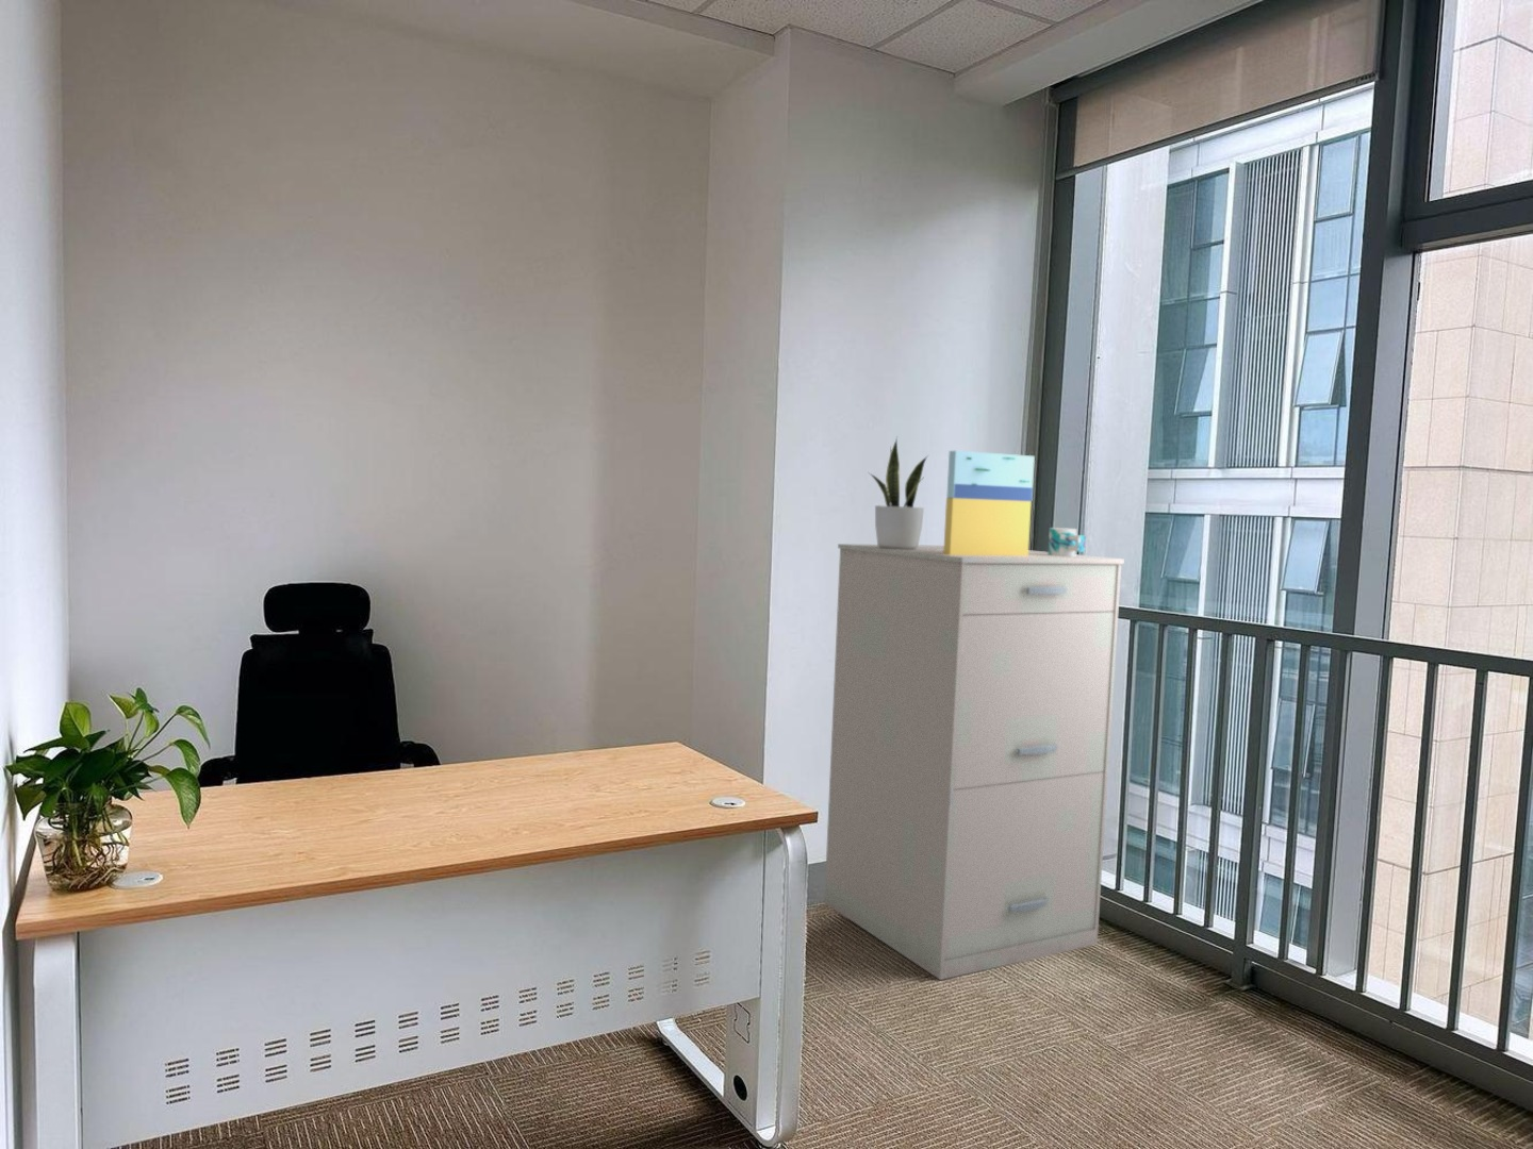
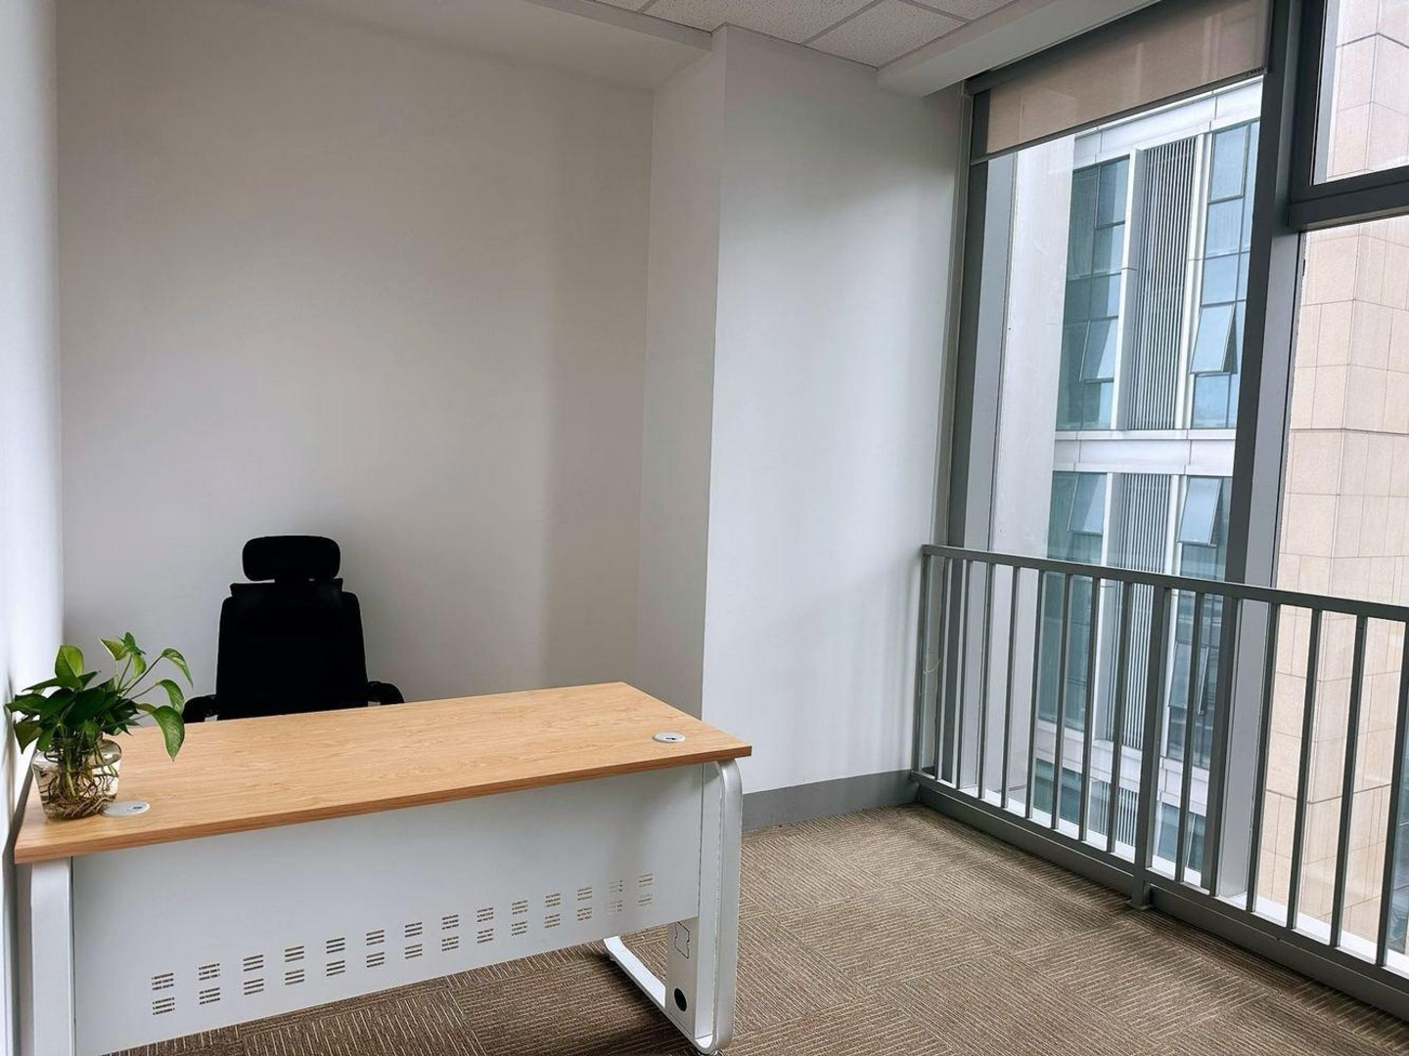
- filing cabinet [823,543,1125,981]
- potted plant [869,436,931,550]
- architectural model [943,450,1036,555]
- mug [1048,526,1086,556]
